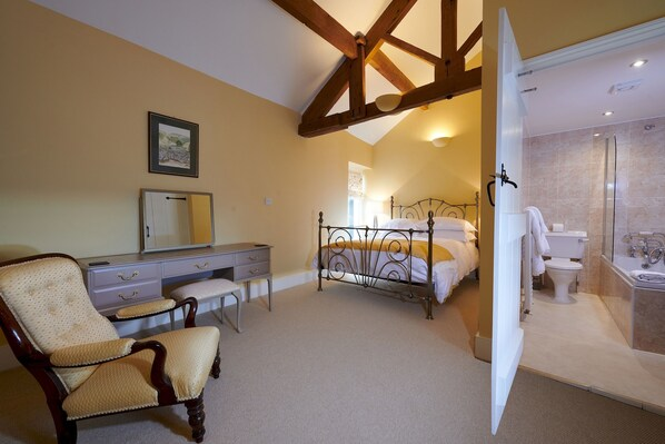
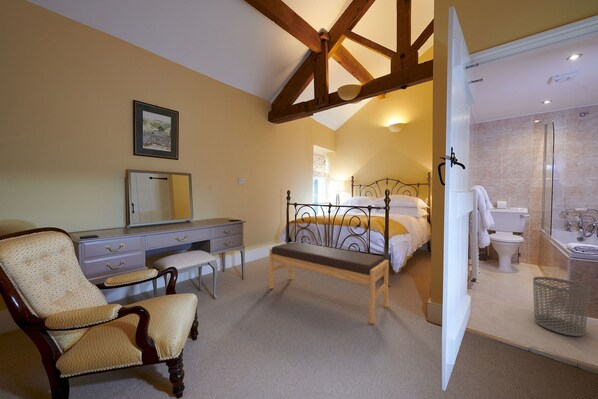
+ bench [268,241,390,325]
+ waste bin [532,276,591,337]
